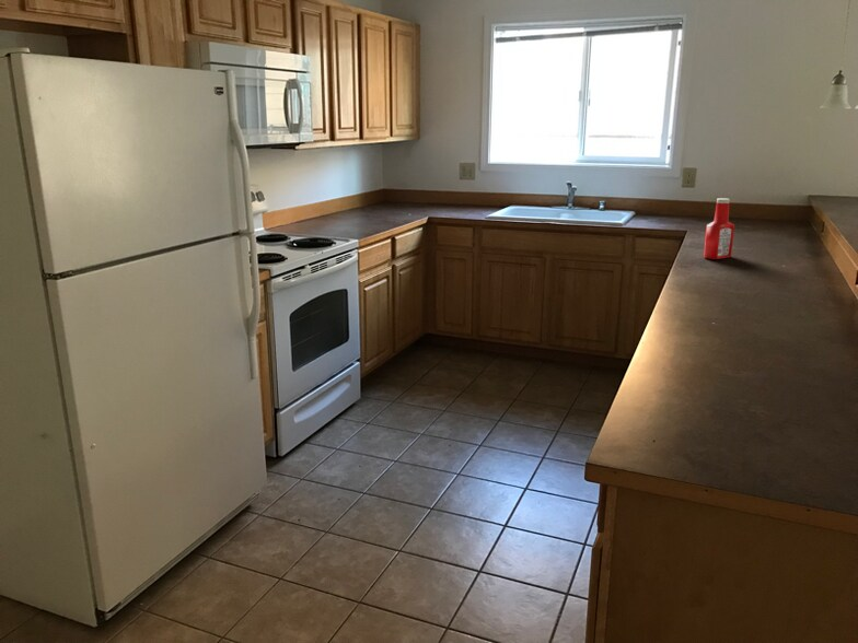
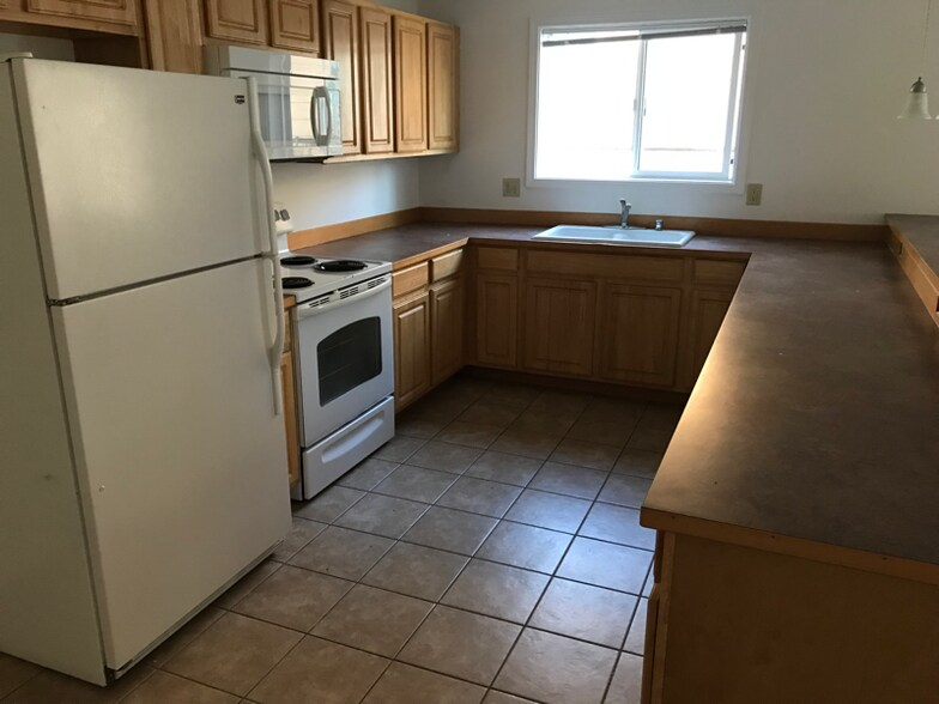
- soap bottle [703,198,735,260]
